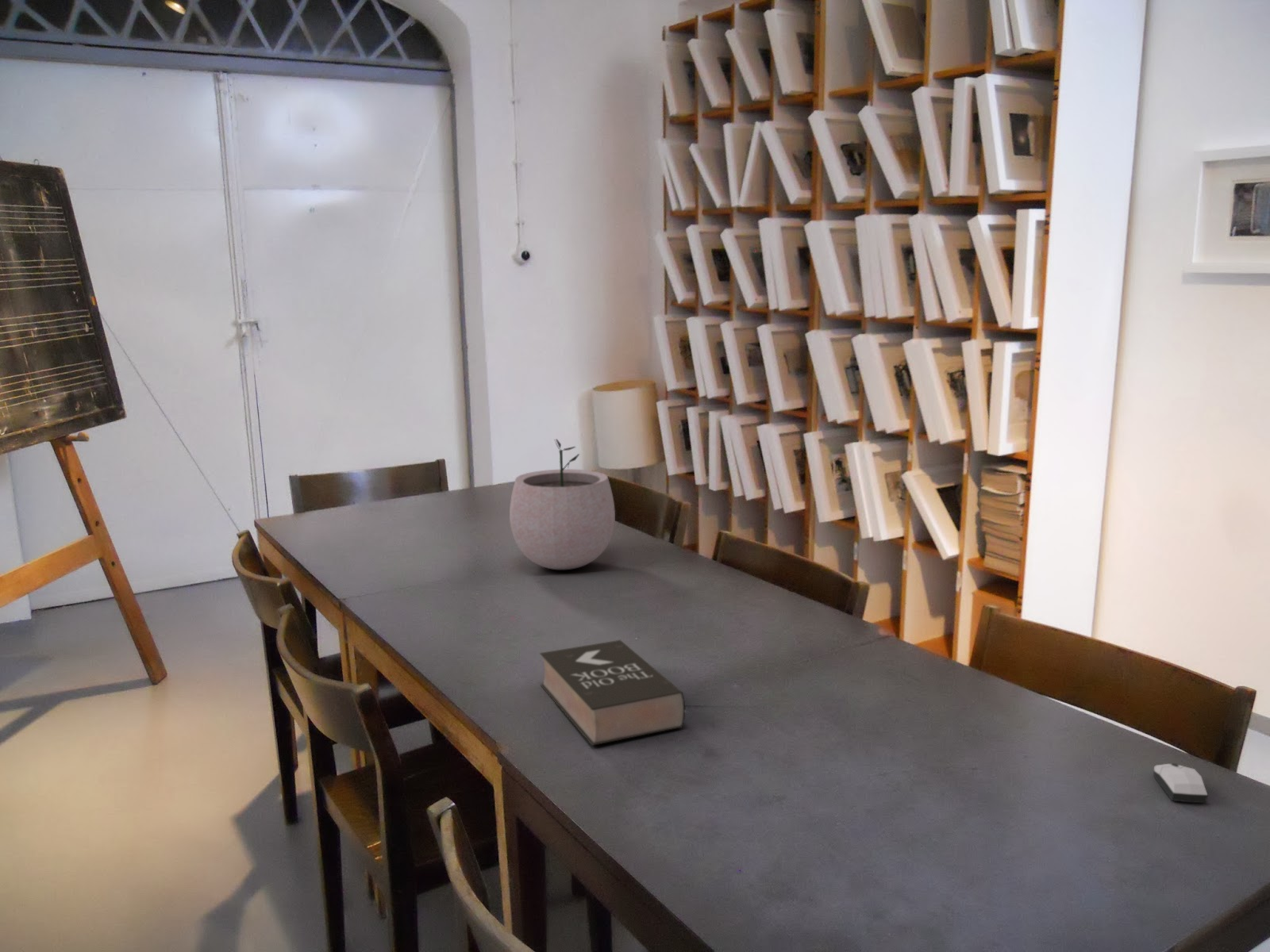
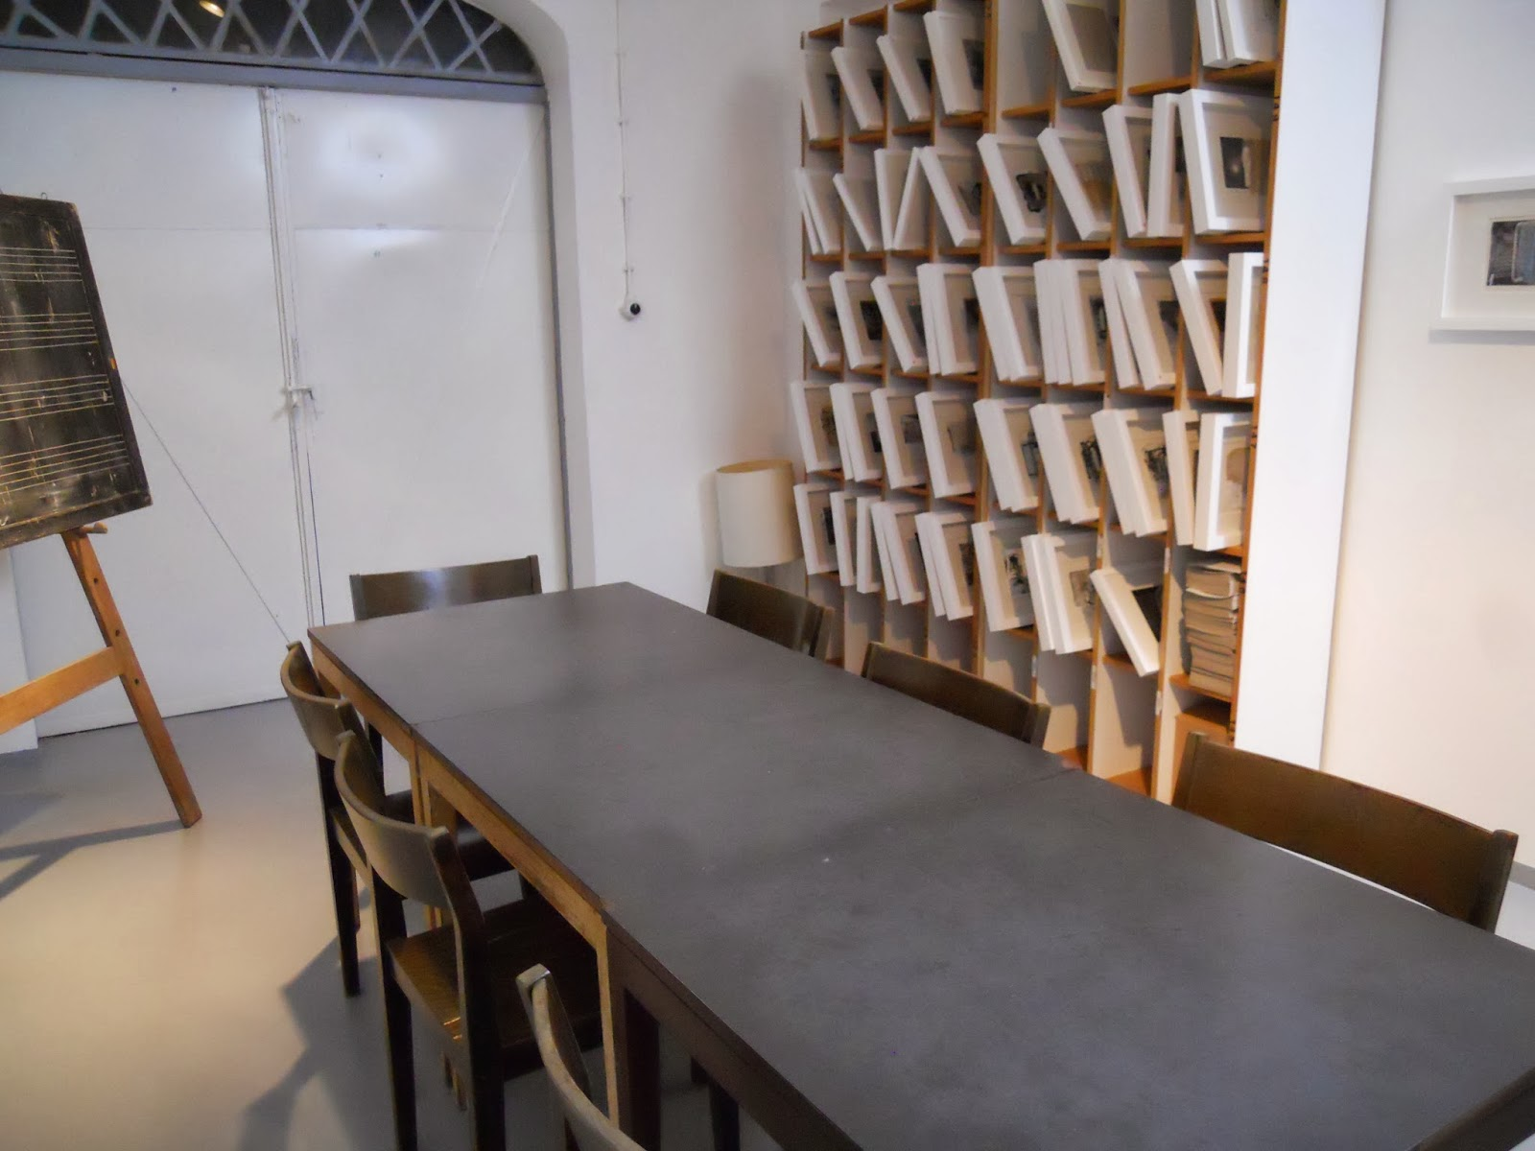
- plant pot [509,438,616,570]
- computer mouse [1153,762,1208,804]
- book [539,639,686,747]
